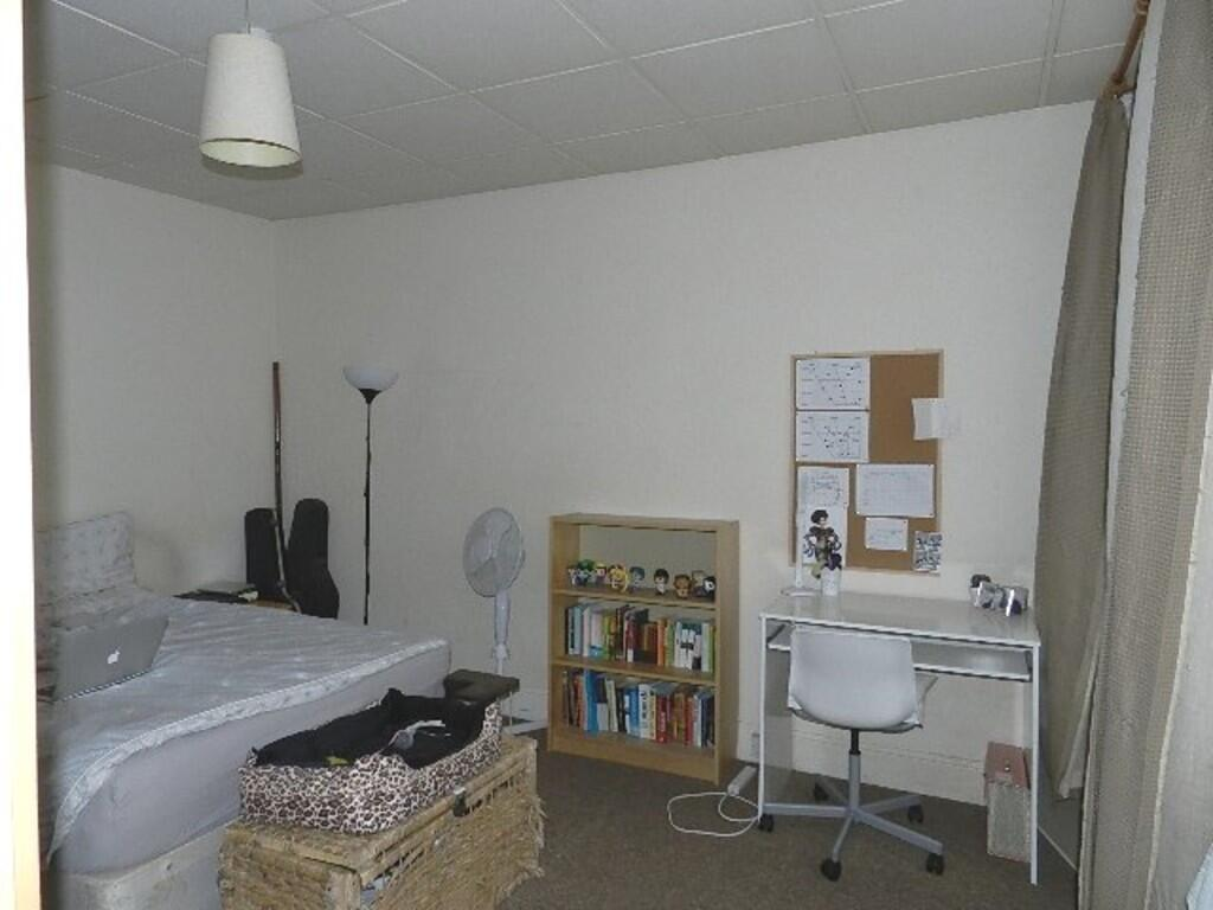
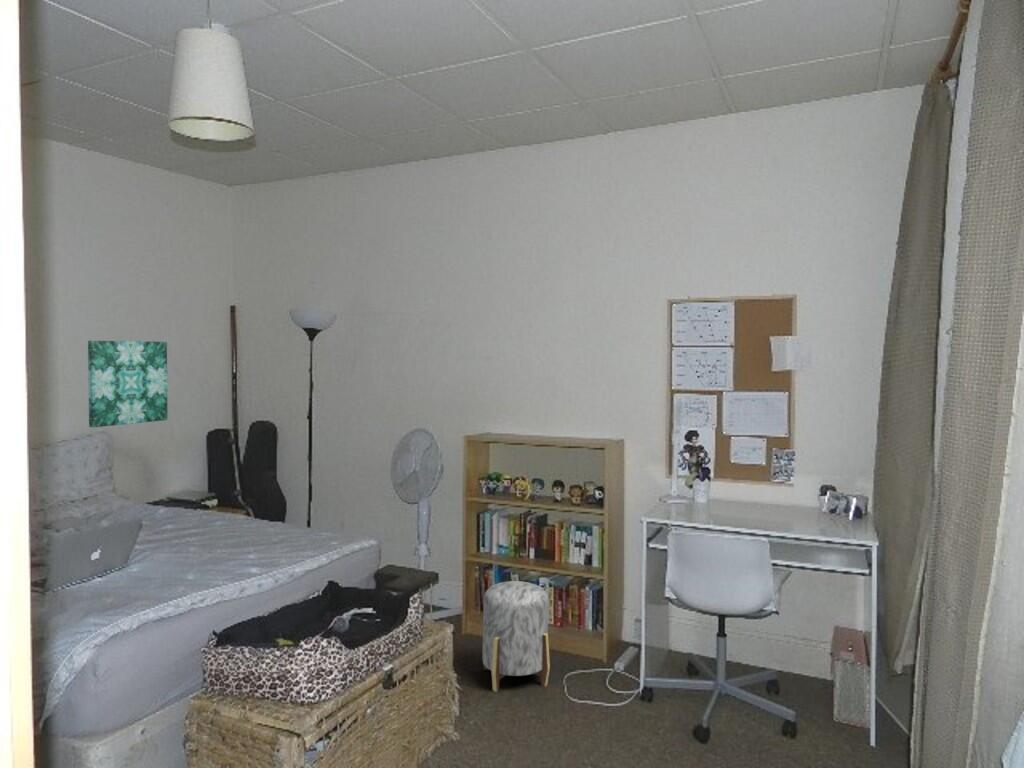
+ wall art [87,340,168,428]
+ stool [481,580,551,693]
